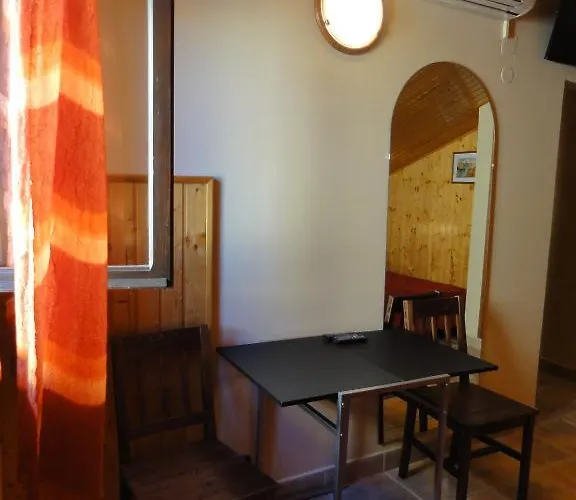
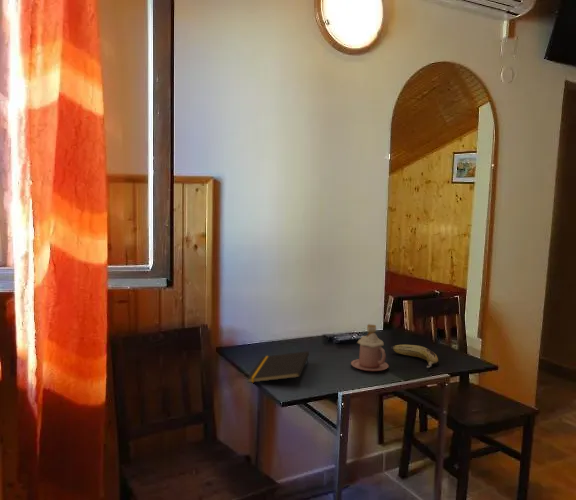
+ fruit [390,344,439,369]
+ mug [350,323,390,372]
+ notepad [246,350,310,384]
